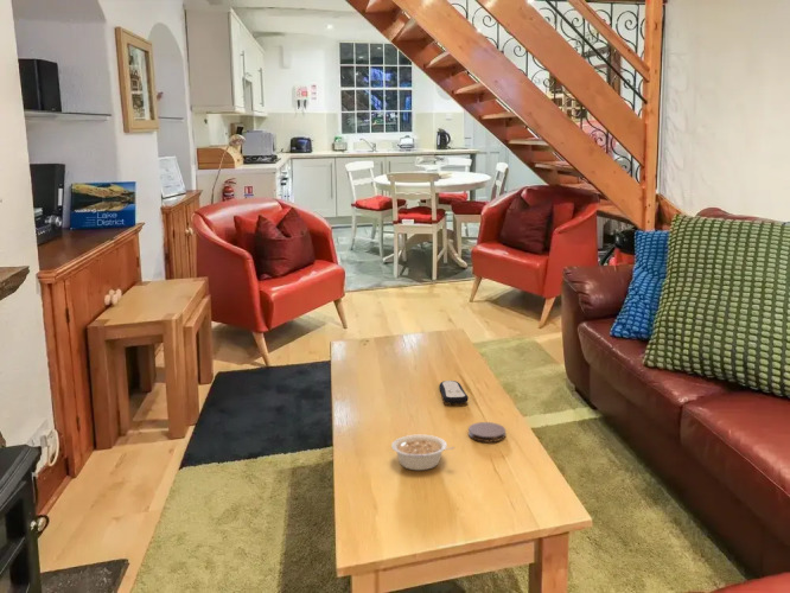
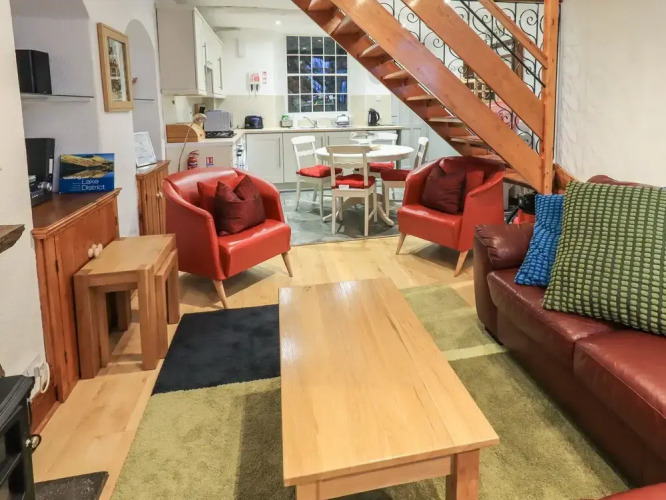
- coaster [467,421,507,442]
- legume [390,434,455,471]
- remote control [438,380,470,404]
